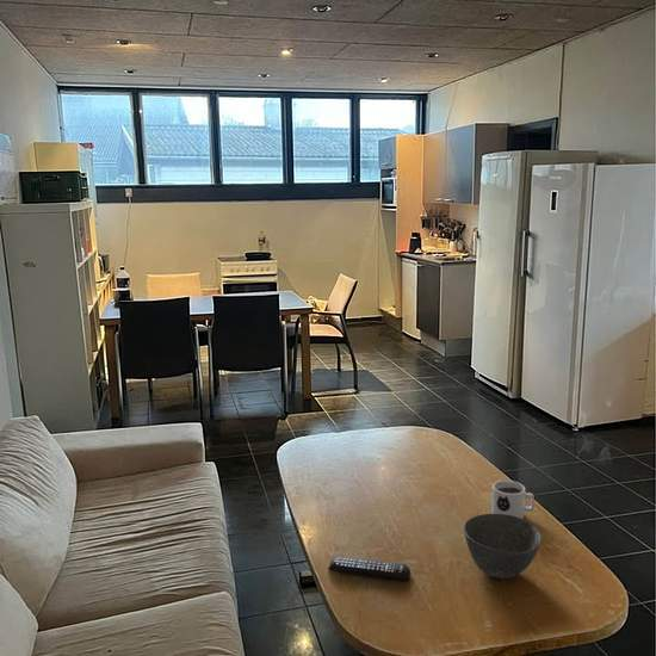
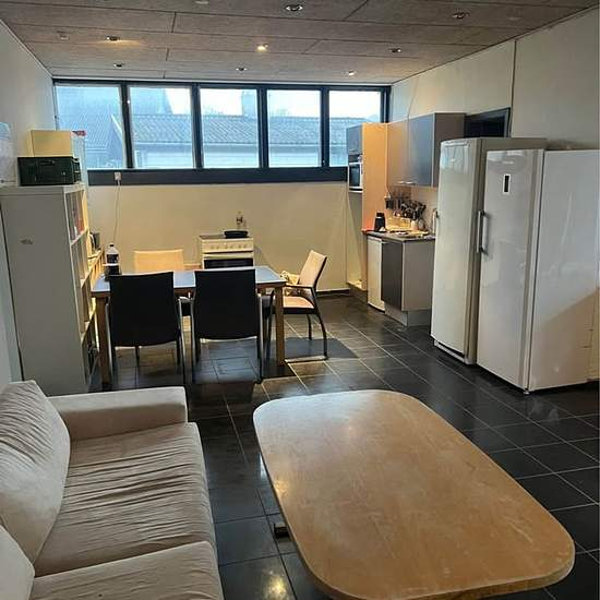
- mug [490,479,536,519]
- bowl [463,513,541,580]
- remote control [327,555,411,582]
